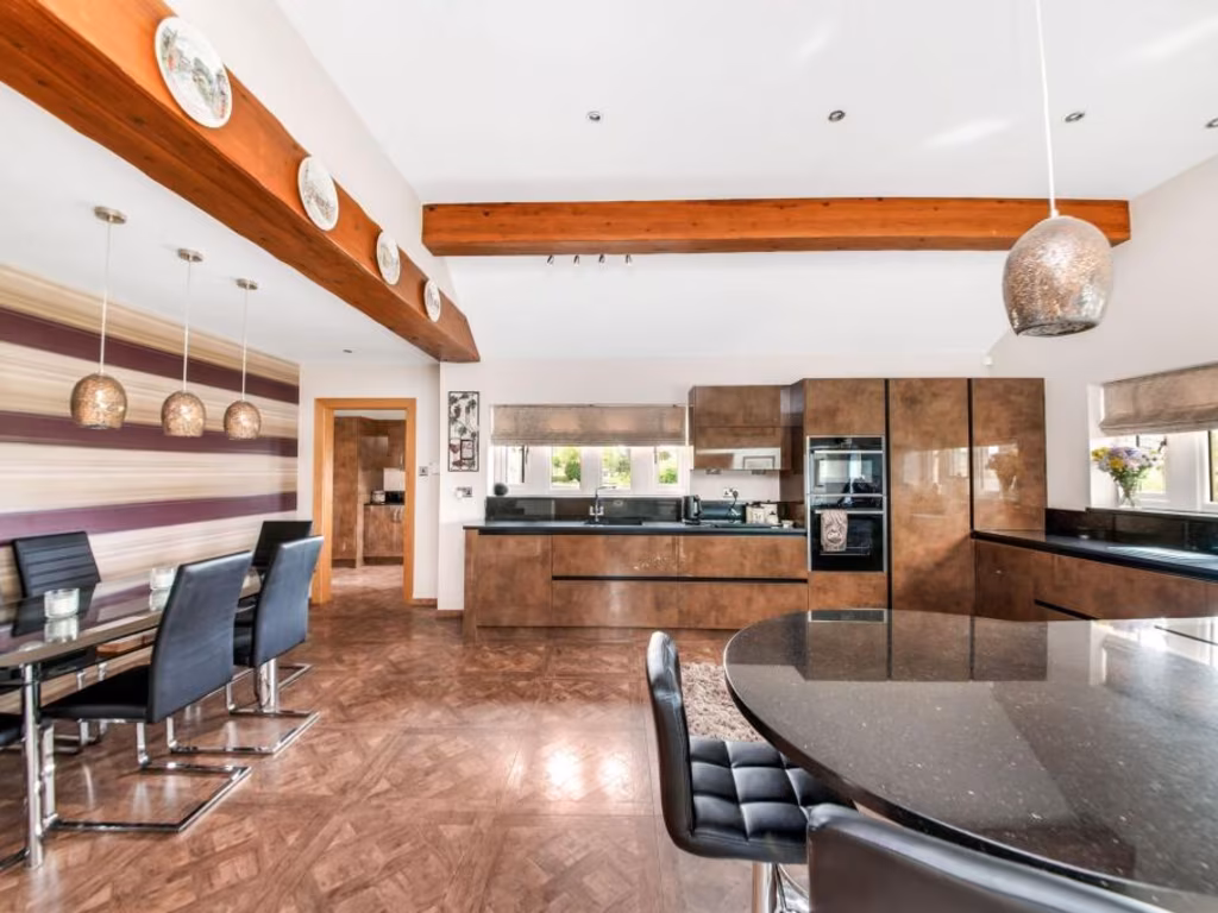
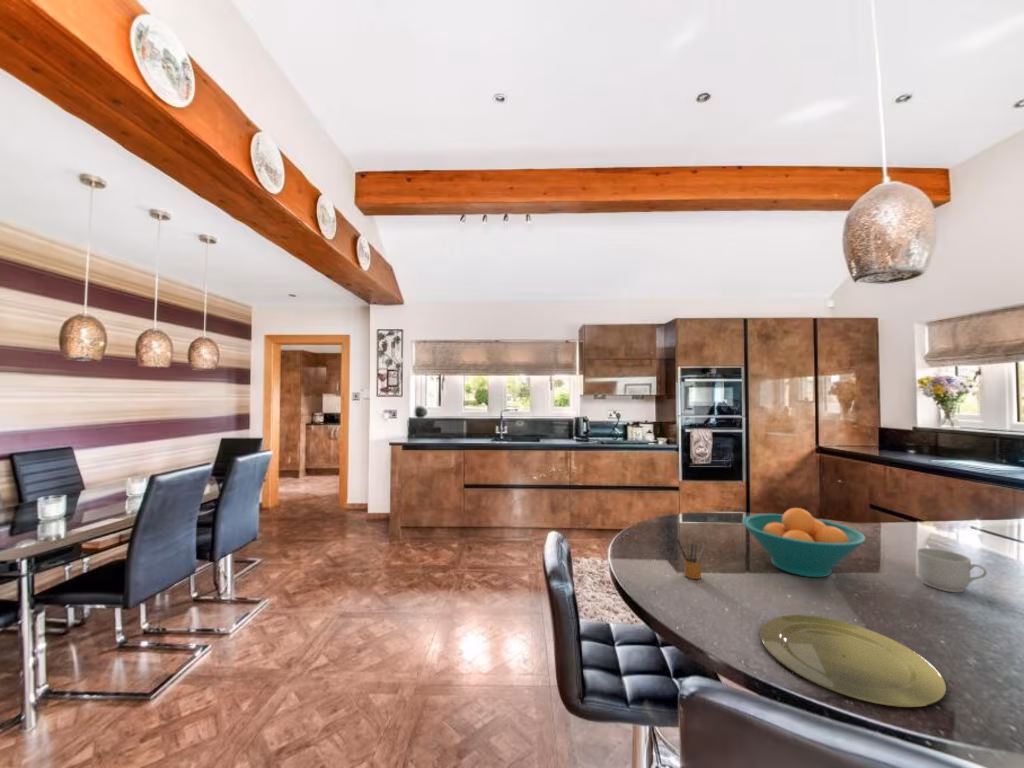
+ fruit bowl [741,507,867,578]
+ plate [759,614,947,708]
+ pencil box [675,536,706,580]
+ mug [916,547,988,593]
